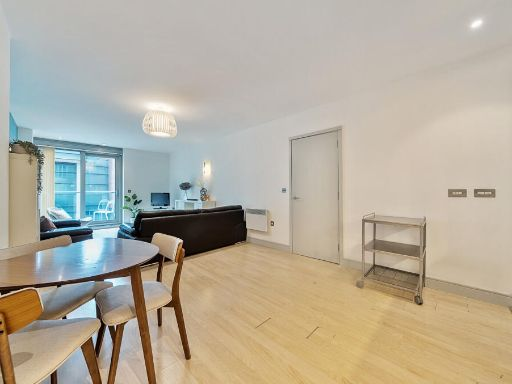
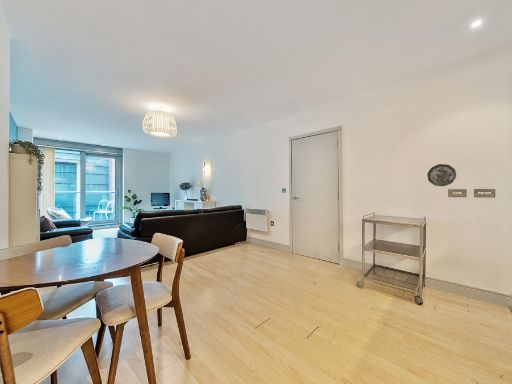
+ decorative plate [426,163,457,187]
